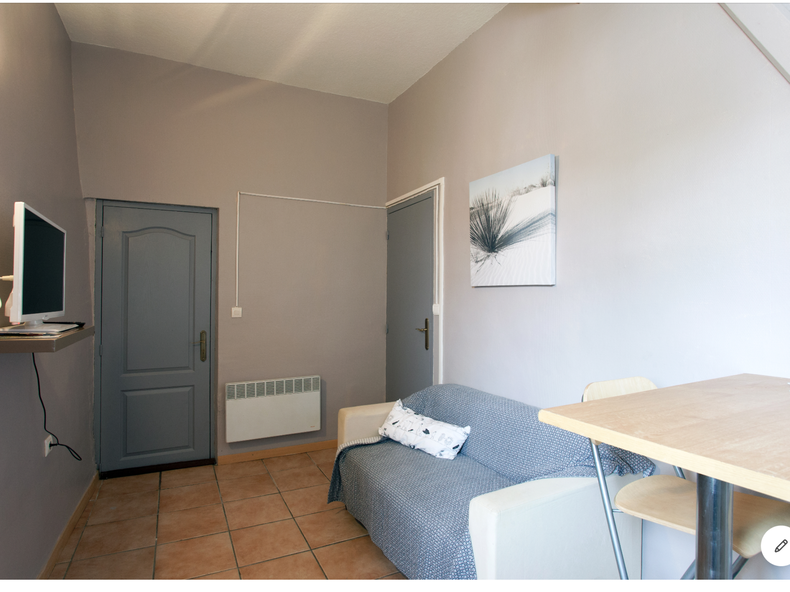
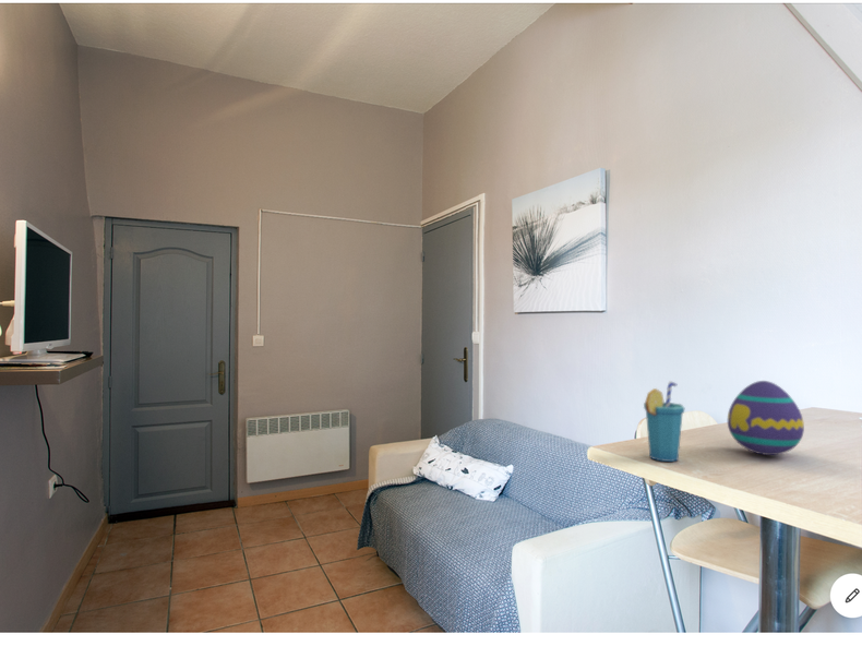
+ cup [643,380,685,463]
+ decorative egg [727,380,805,456]
